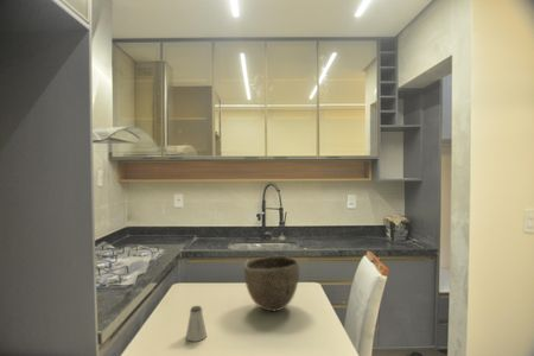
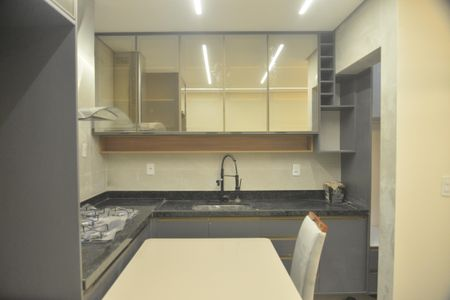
- saltshaker [185,305,208,343]
- bowl [243,255,300,312]
